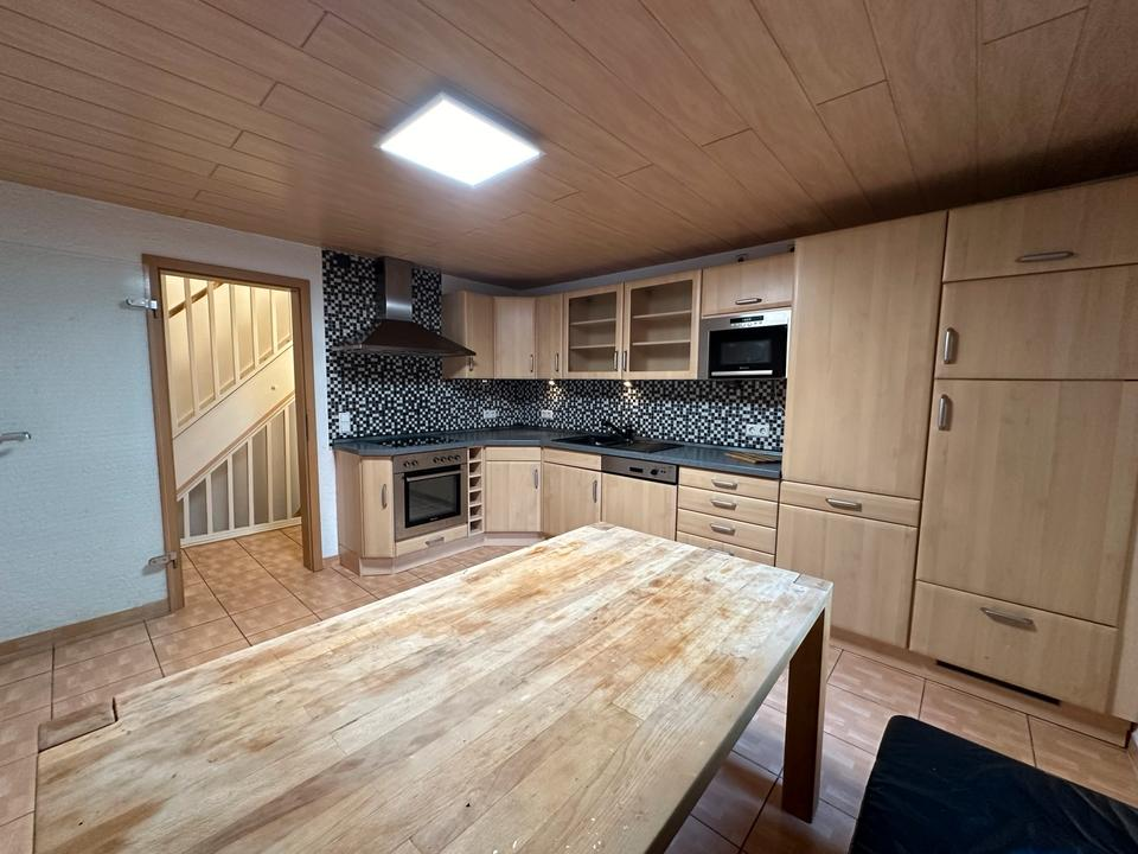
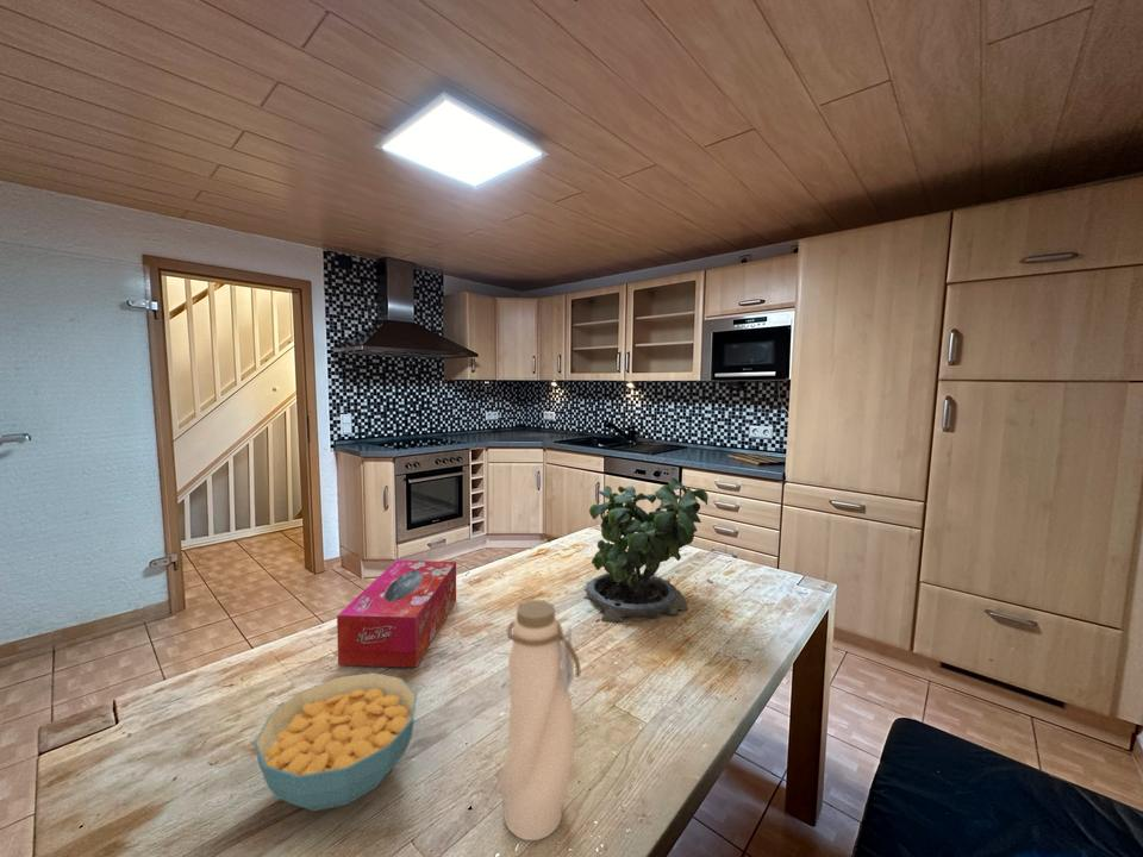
+ water bottle [499,599,581,842]
+ cereal bowl [254,671,418,812]
+ tissue box [336,559,457,668]
+ potted plant [582,468,710,623]
